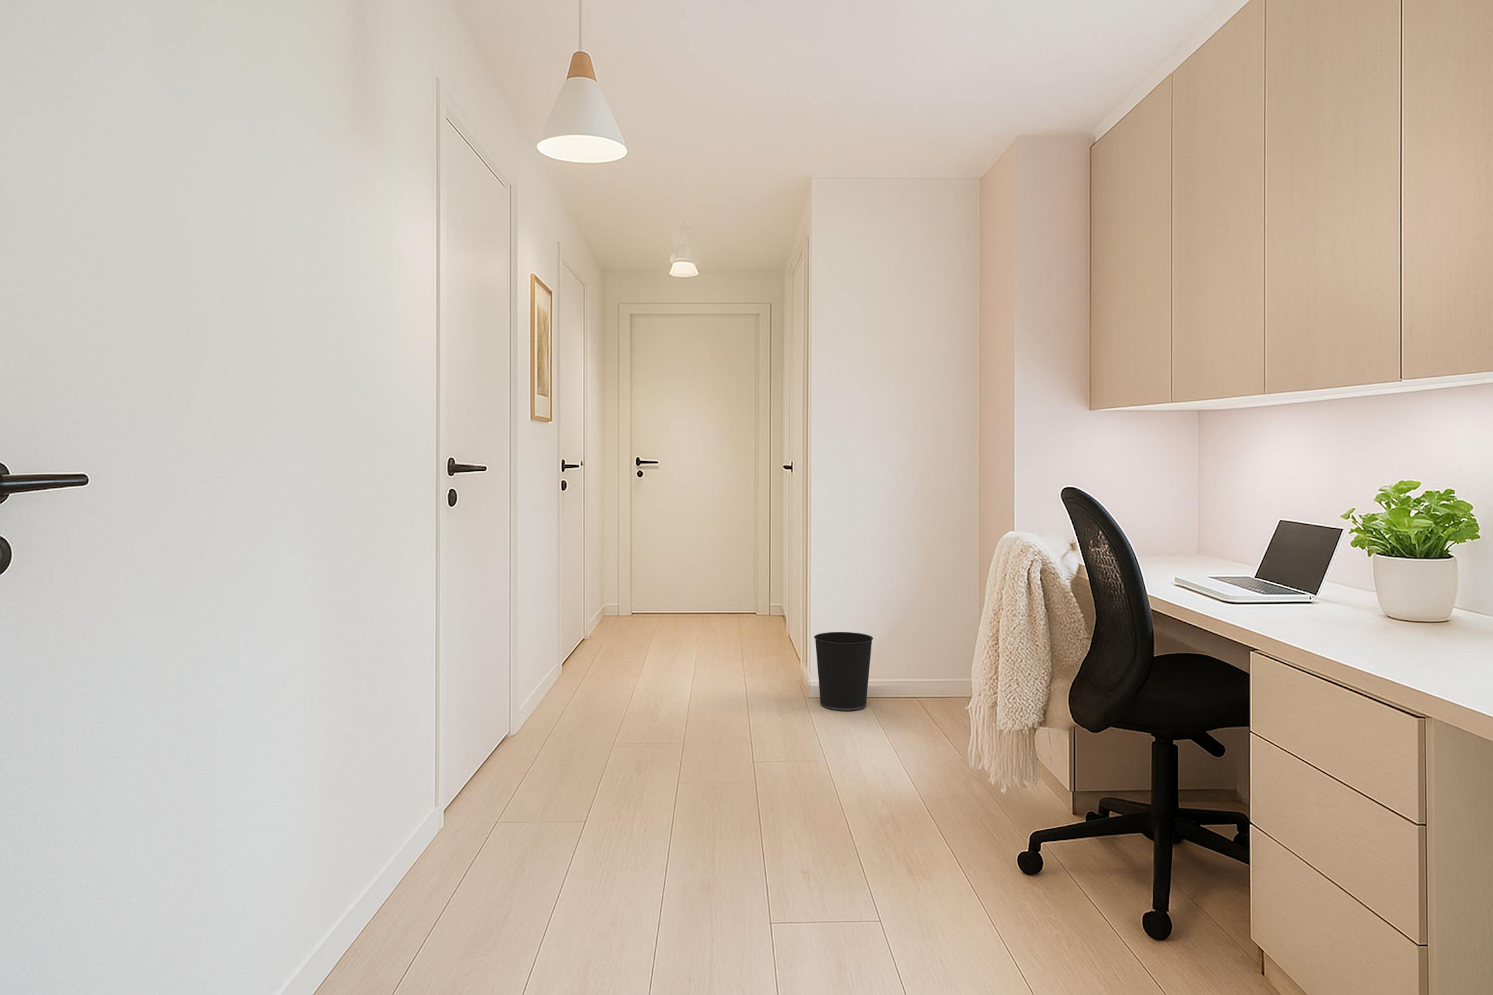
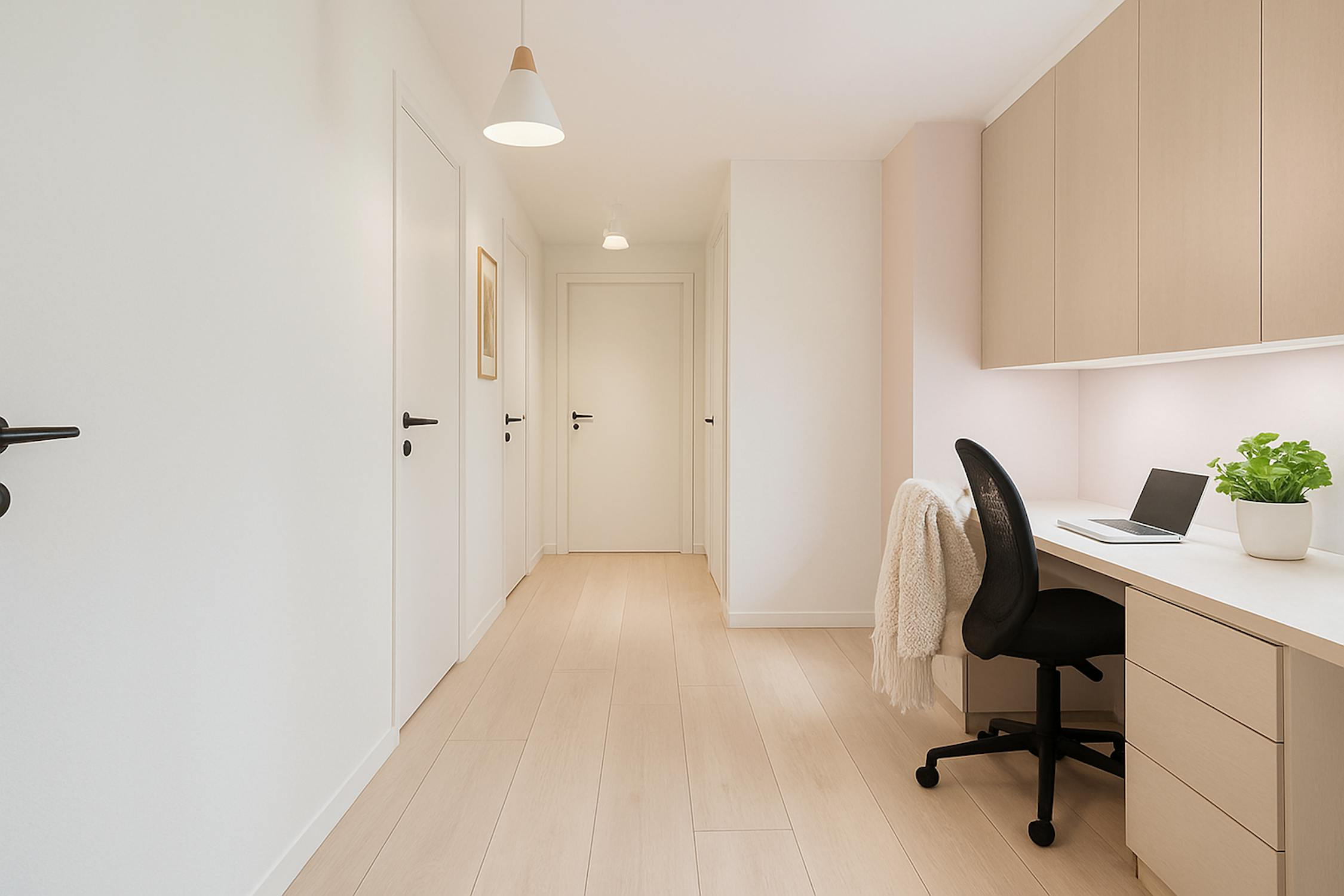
- wastebasket [813,632,874,712]
